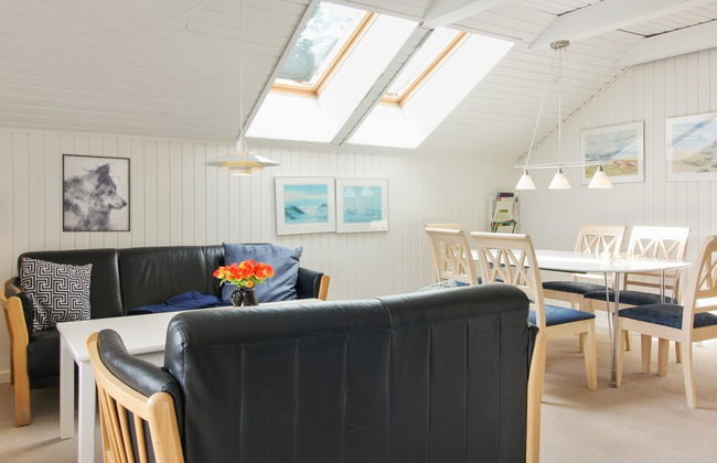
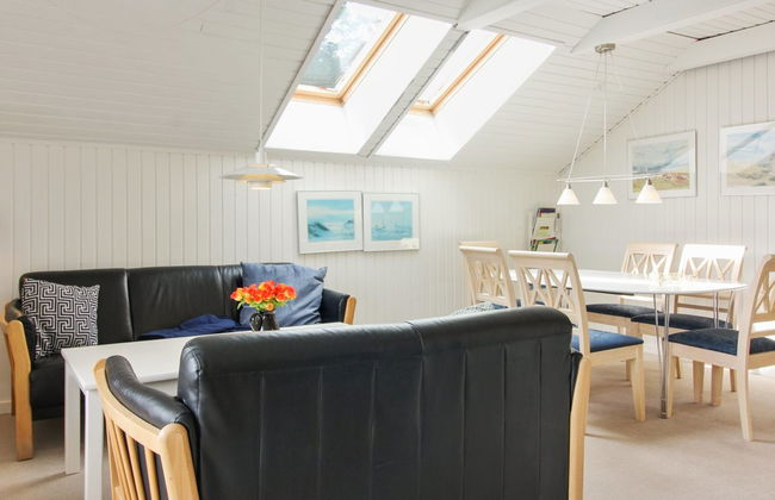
- wall art [61,153,131,233]
